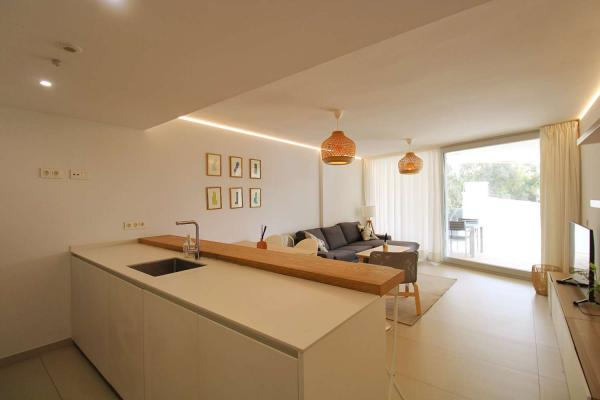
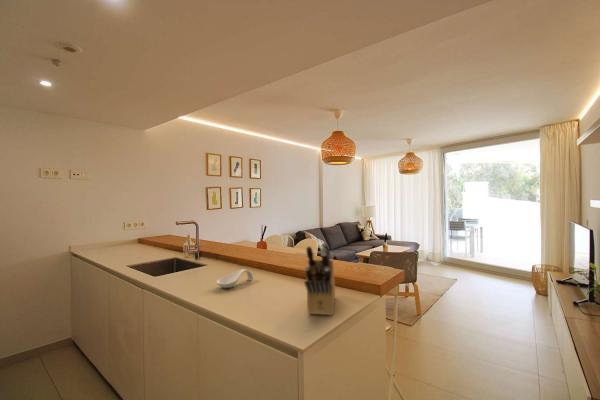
+ spoon rest [215,268,254,289]
+ knife block [303,242,336,316]
